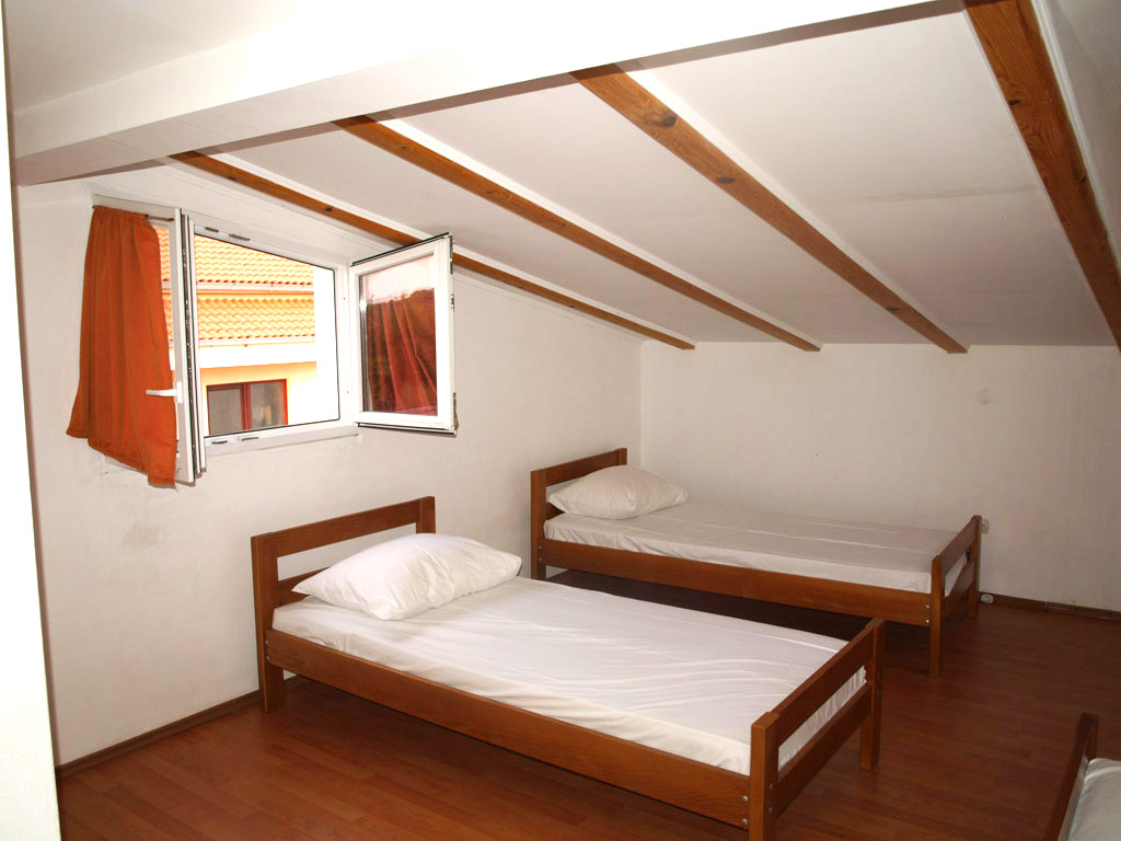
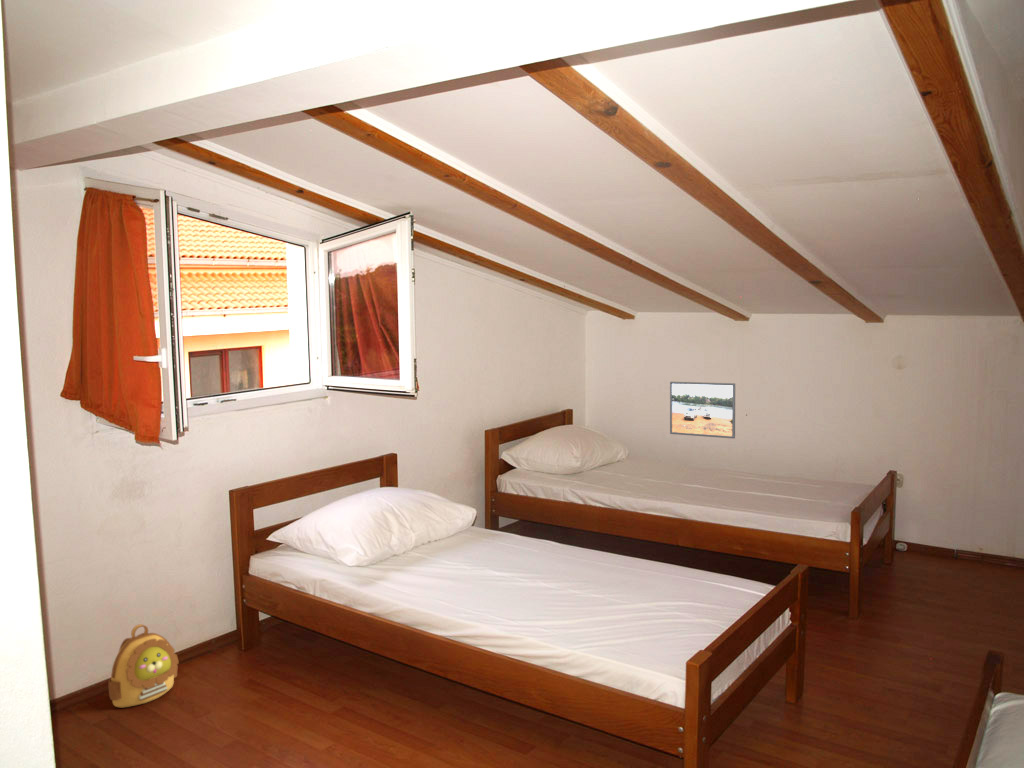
+ backpack [108,623,180,708]
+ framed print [669,381,736,439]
